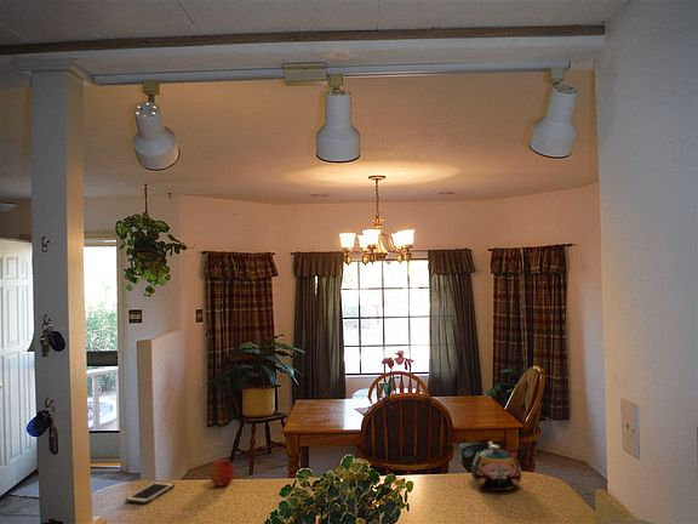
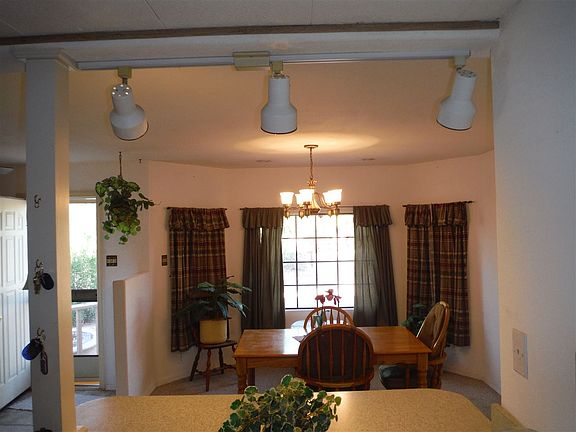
- fruit [208,458,235,486]
- teapot [470,440,522,491]
- cell phone [125,480,176,505]
